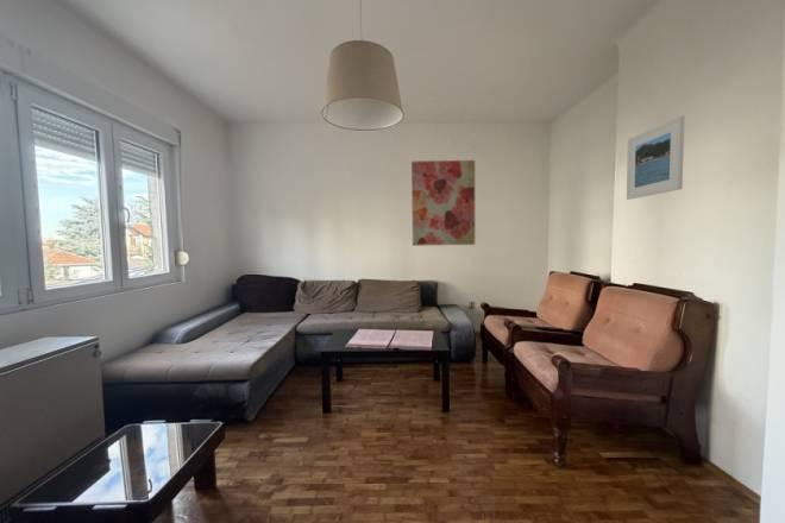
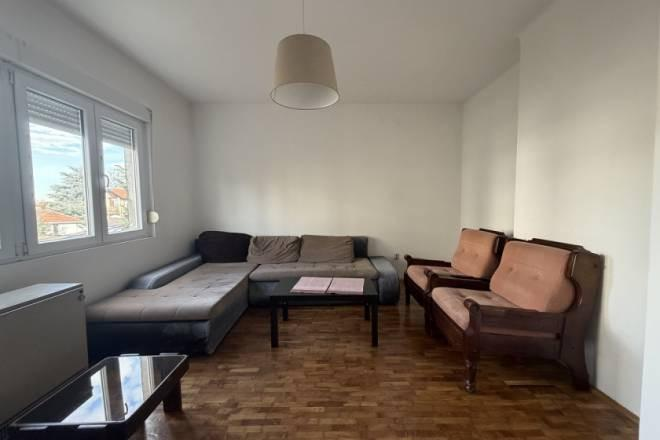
- wall art [410,159,476,247]
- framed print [626,114,685,201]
